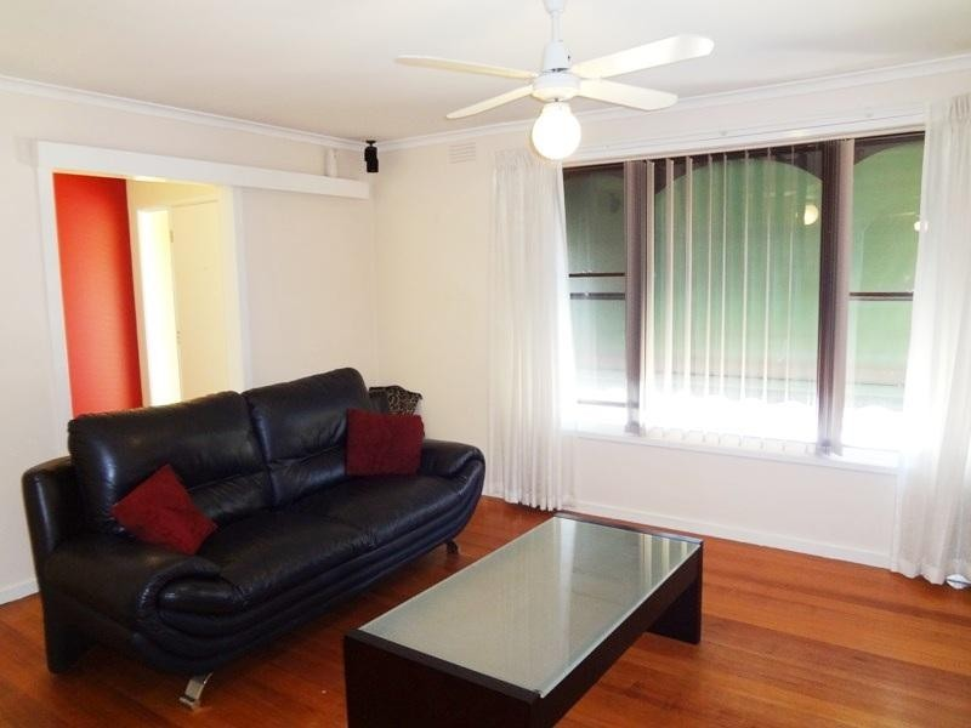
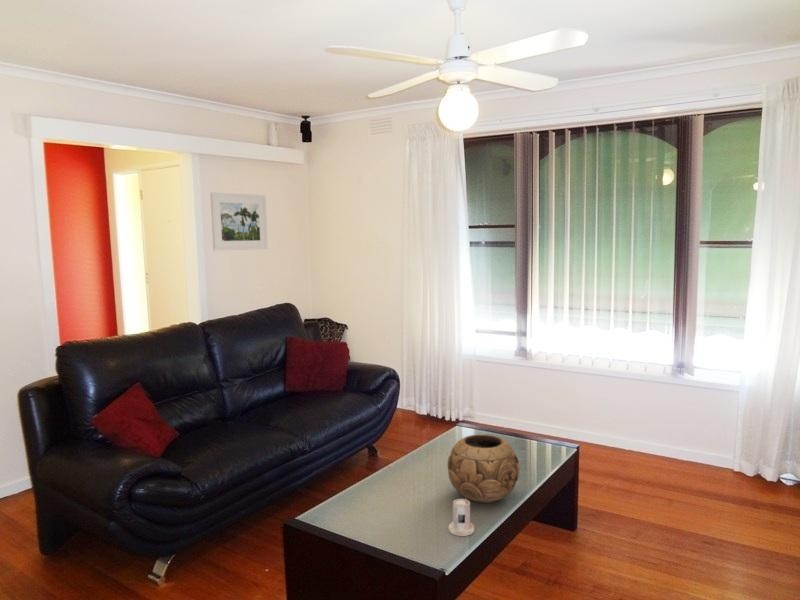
+ candle [448,497,475,537]
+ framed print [209,192,269,252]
+ decorative bowl [447,434,521,504]
